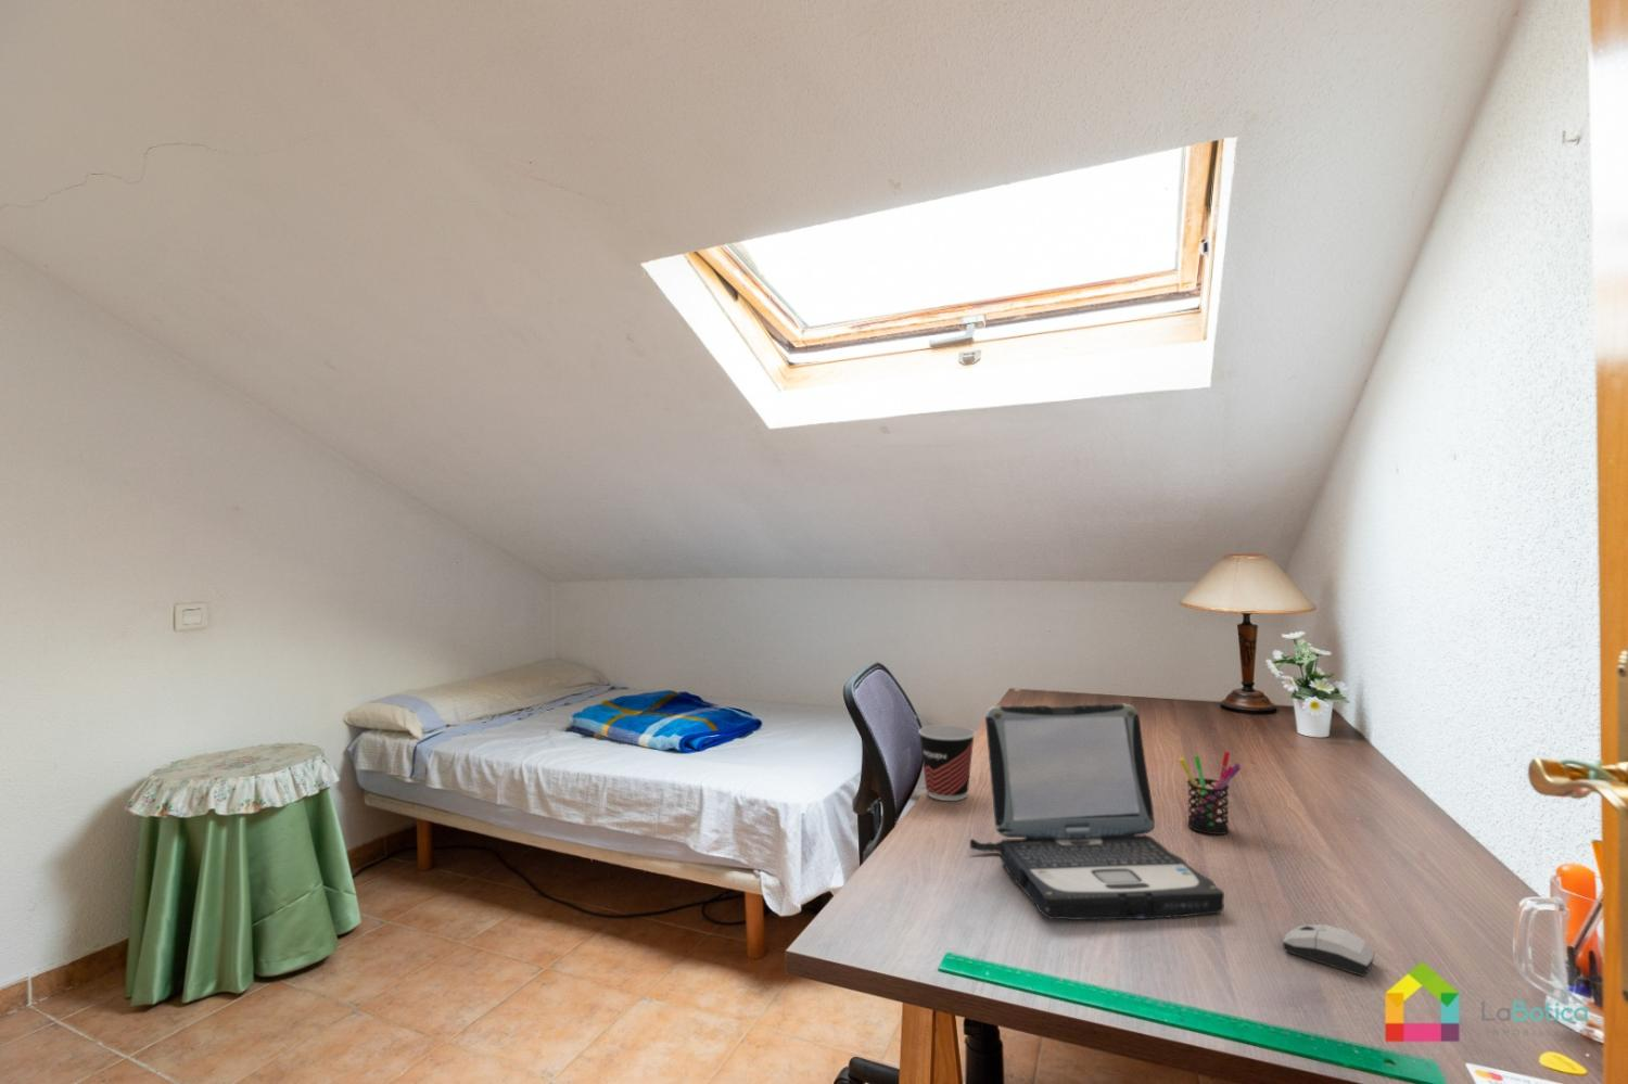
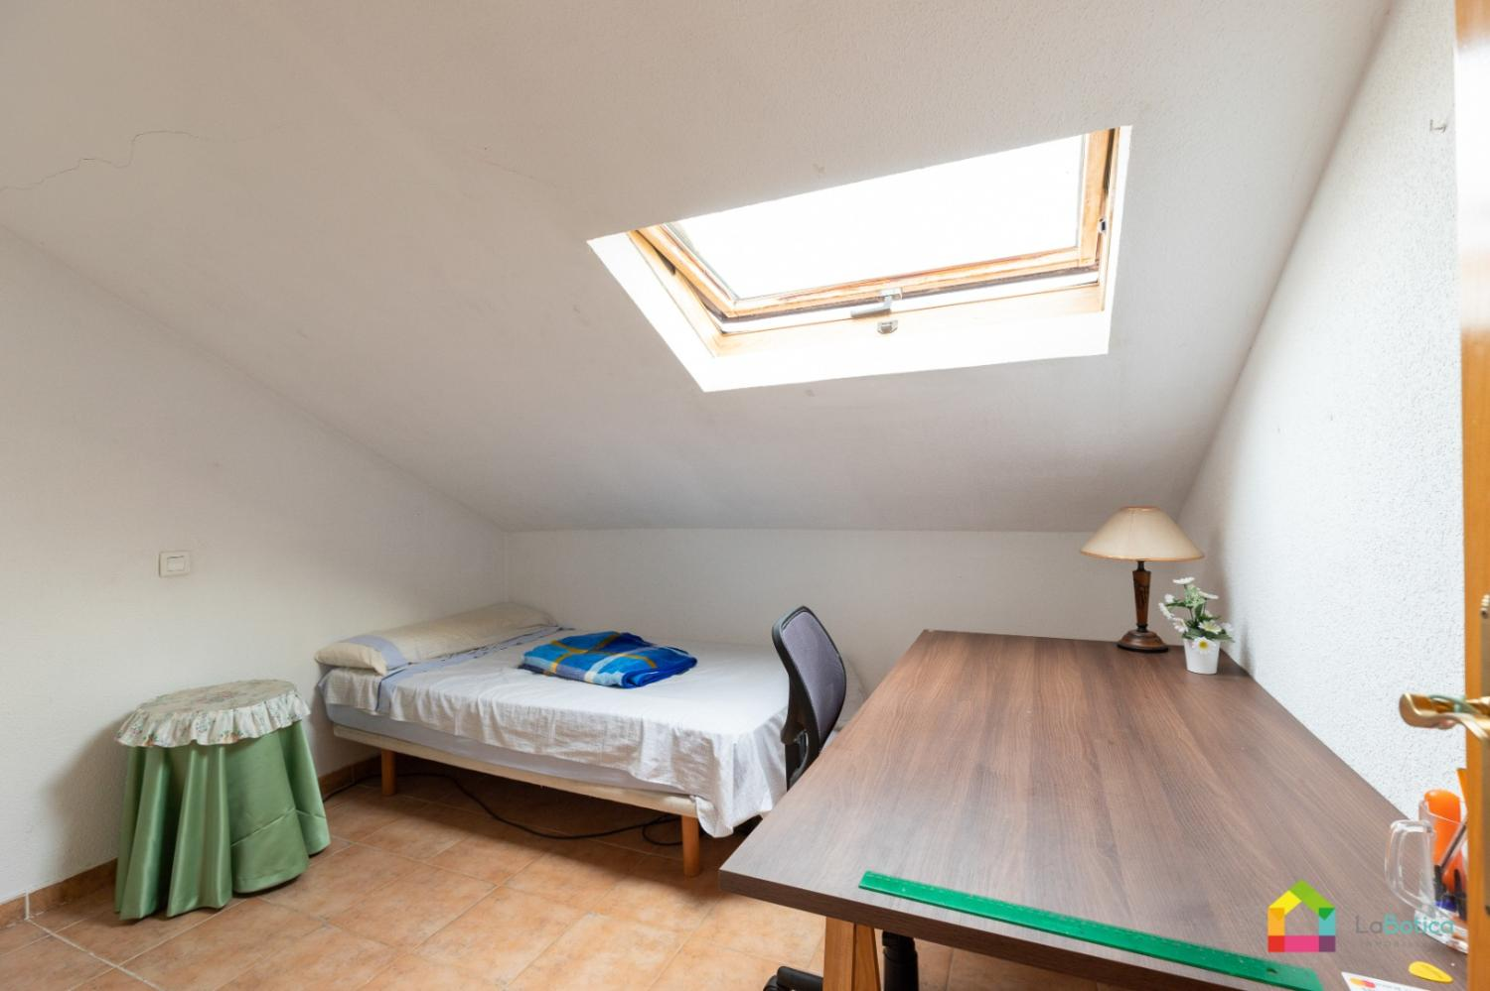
- computer mouse [1282,923,1375,978]
- laptop [968,703,1225,921]
- pen holder [1178,750,1242,836]
- cup [917,723,977,802]
